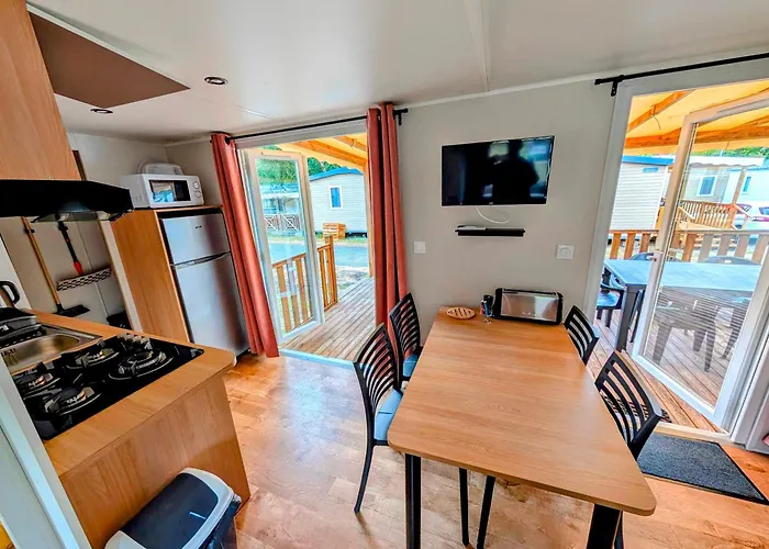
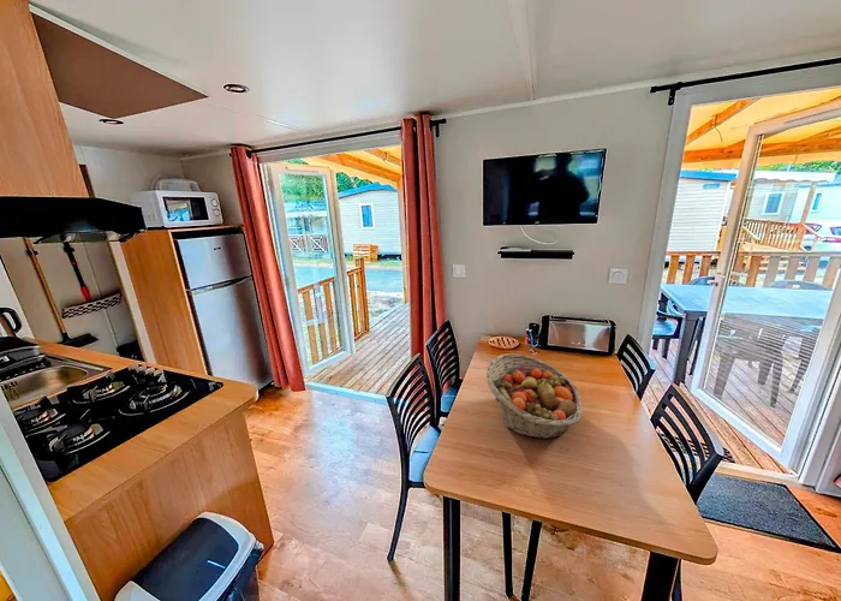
+ fruit basket [485,352,583,440]
